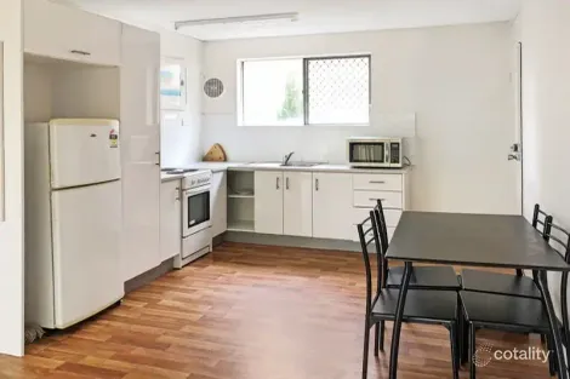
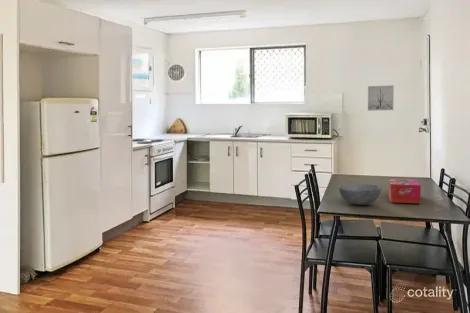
+ bowl [338,183,382,206]
+ wall art [367,84,395,112]
+ tissue box [388,178,422,204]
